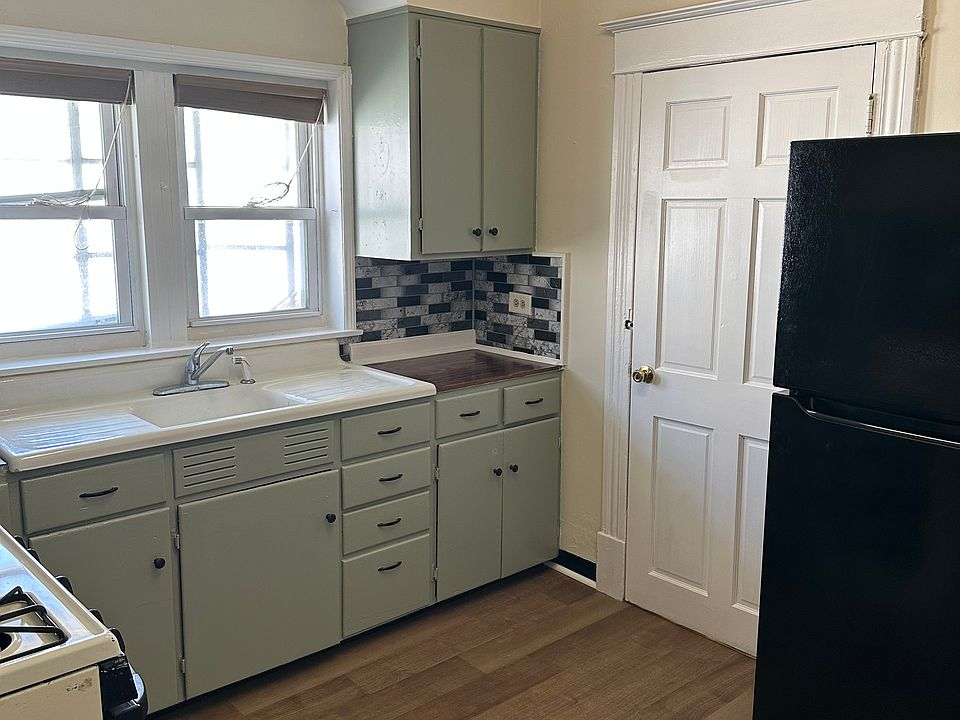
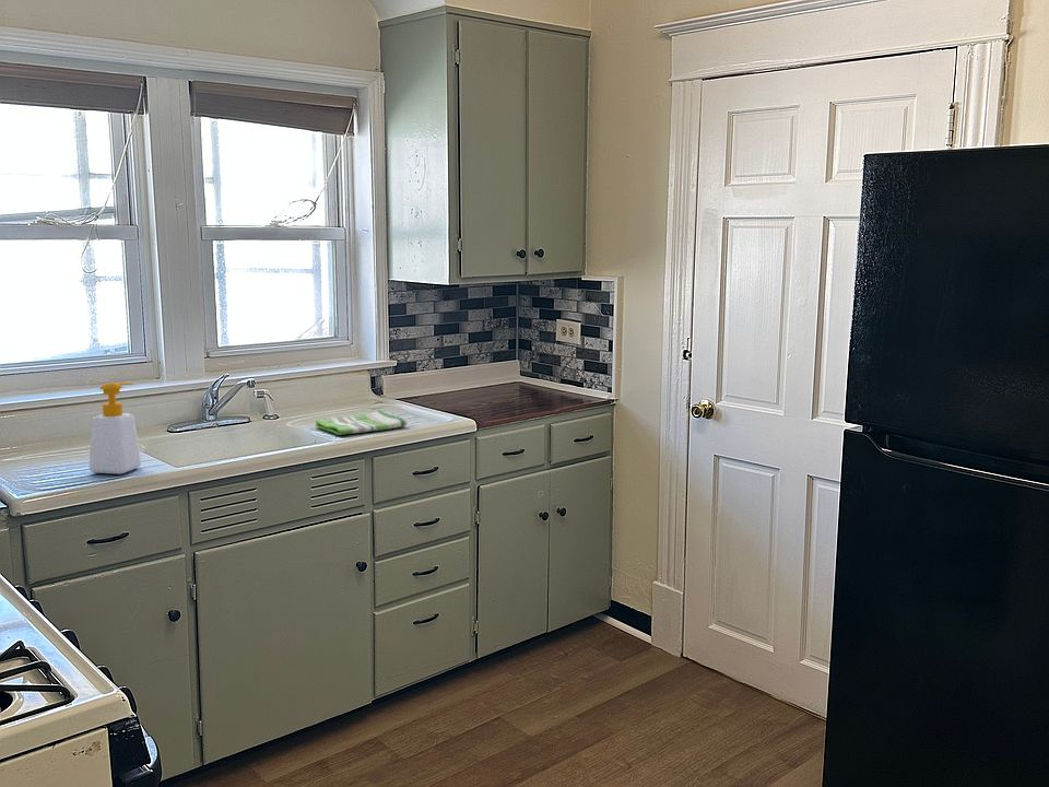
+ soap bottle [89,381,142,475]
+ dish towel [315,409,408,436]
